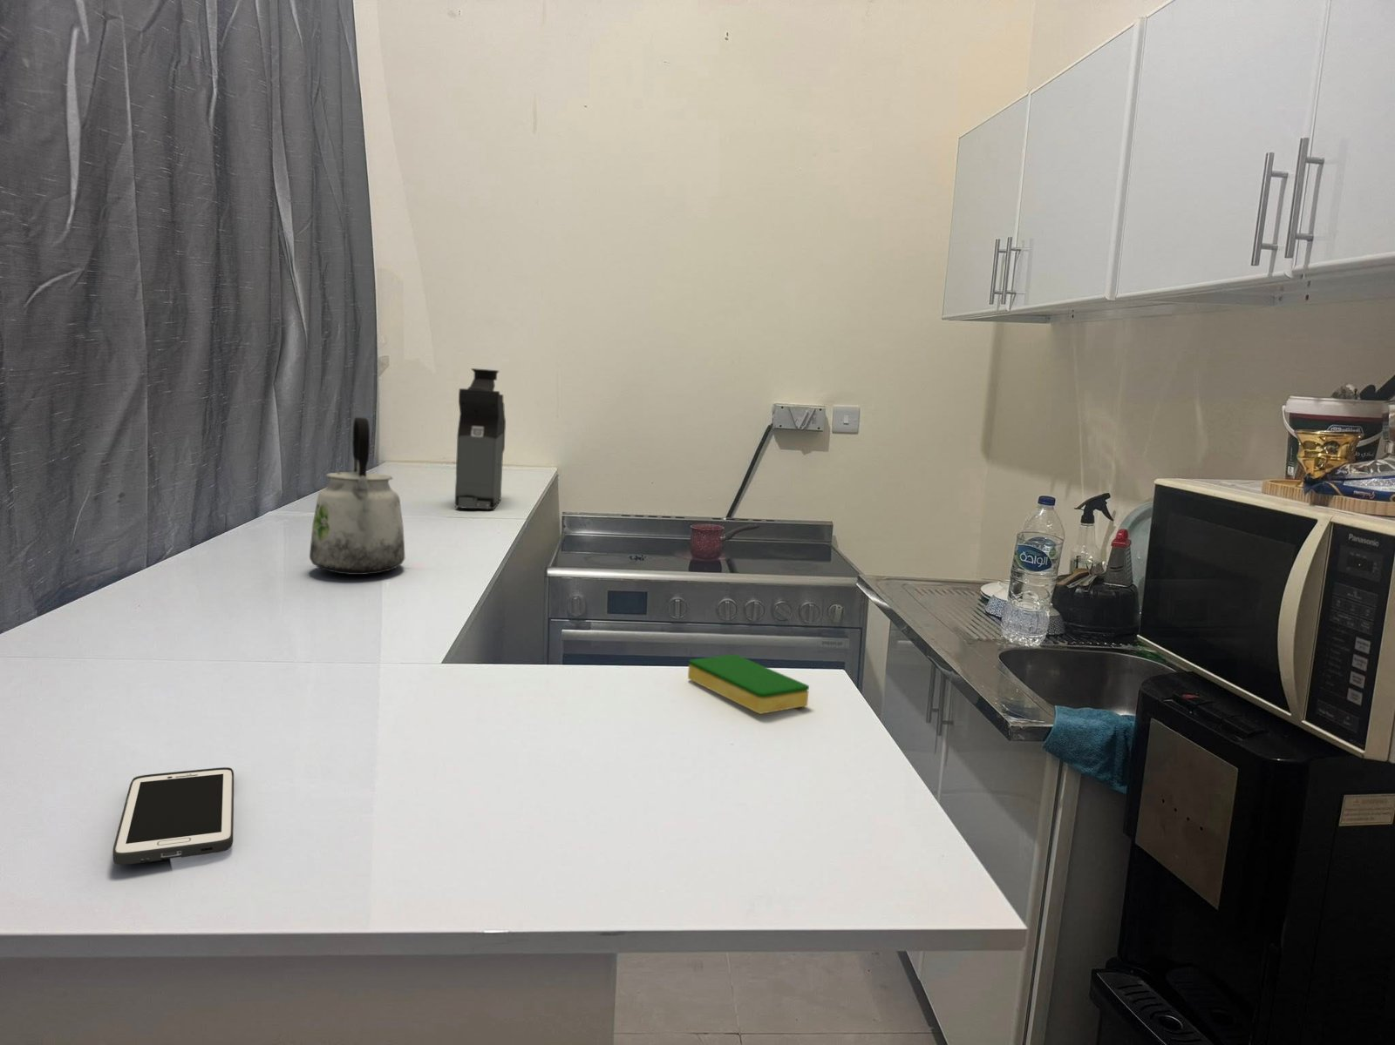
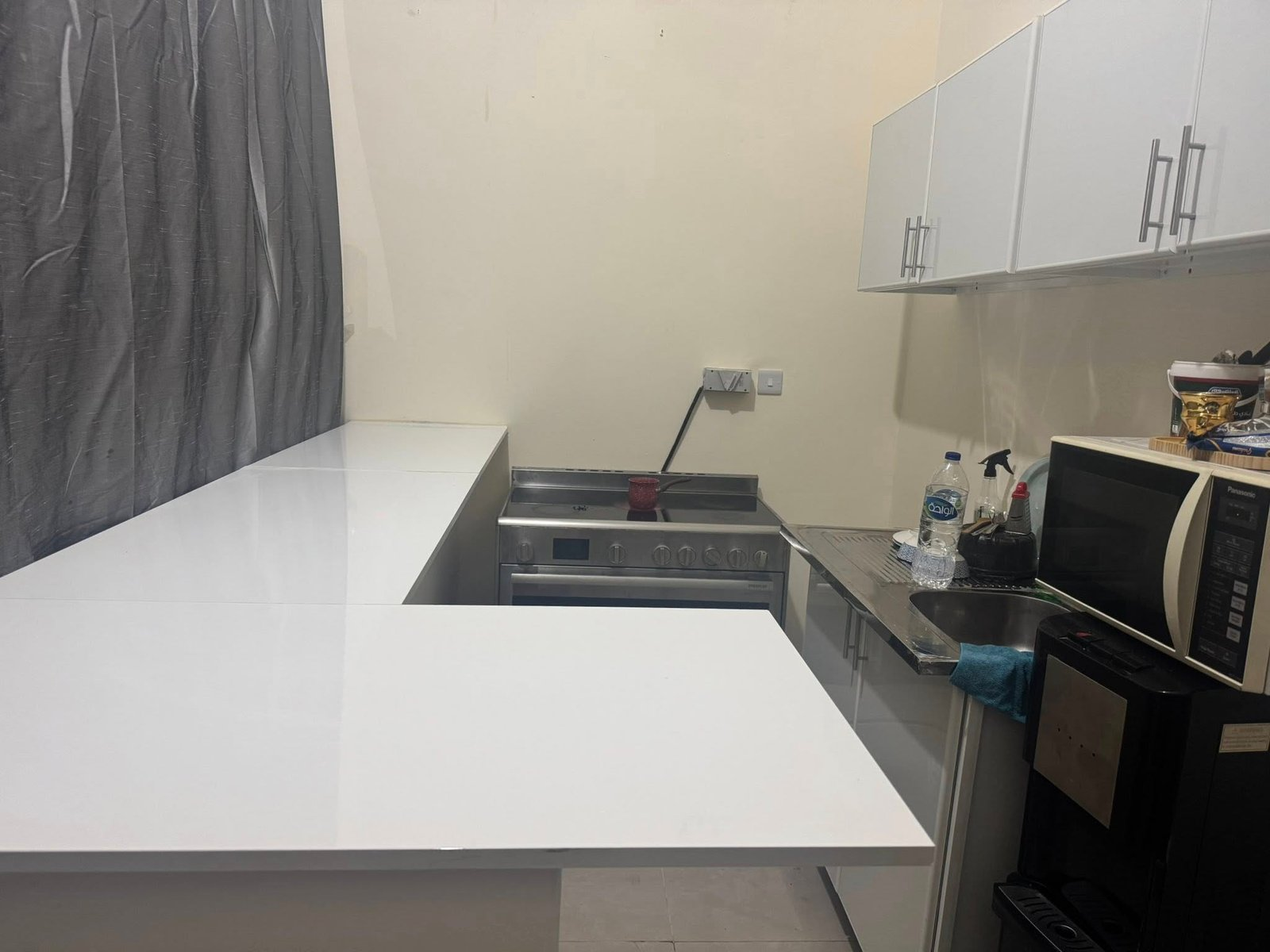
- cell phone [112,766,235,866]
- kettle [309,416,406,575]
- coffee maker [455,368,506,510]
- dish sponge [687,653,810,715]
